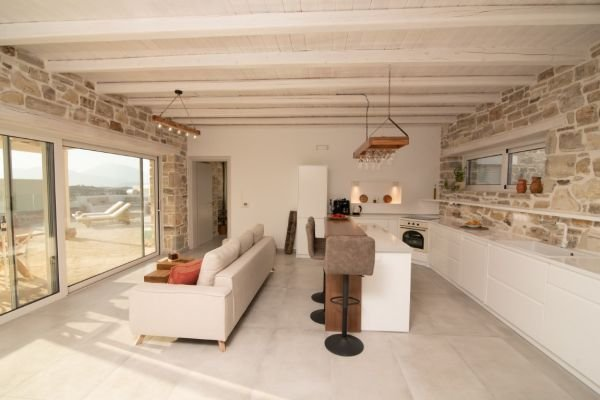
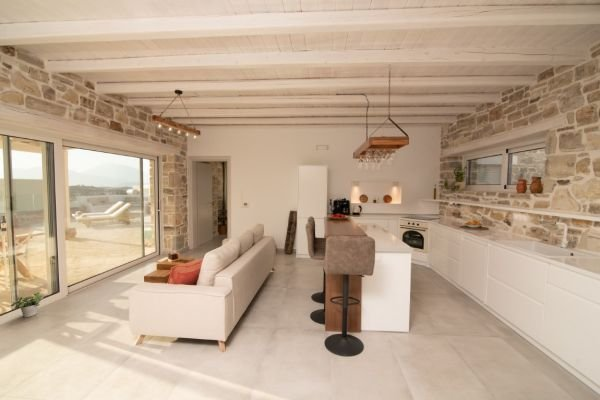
+ potted plant [10,291,45,318]
